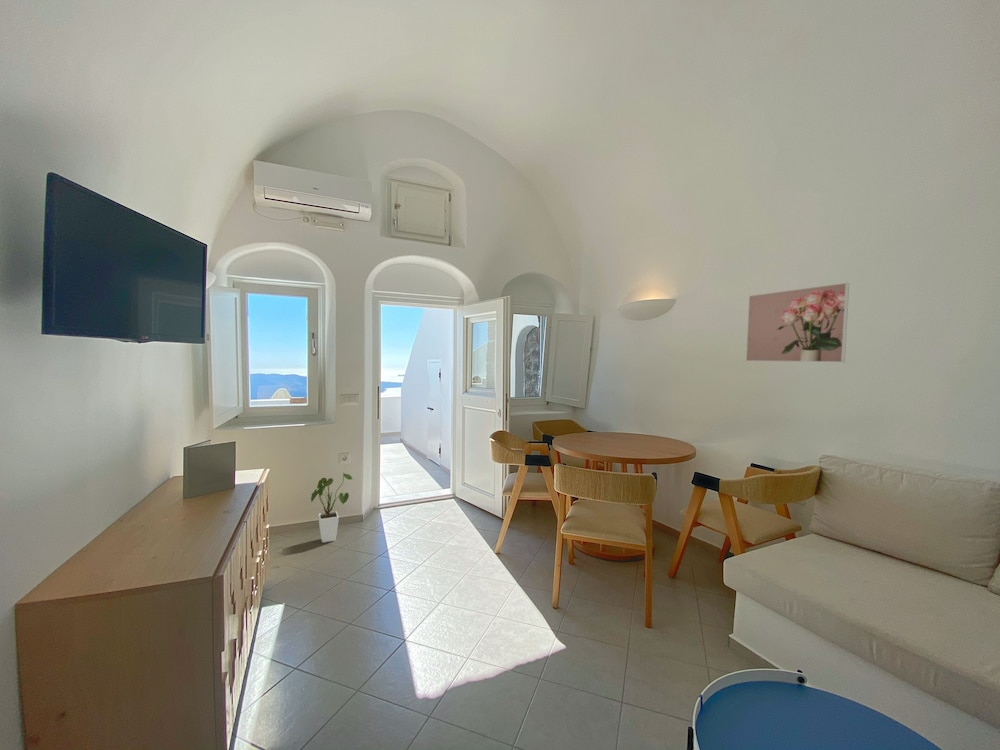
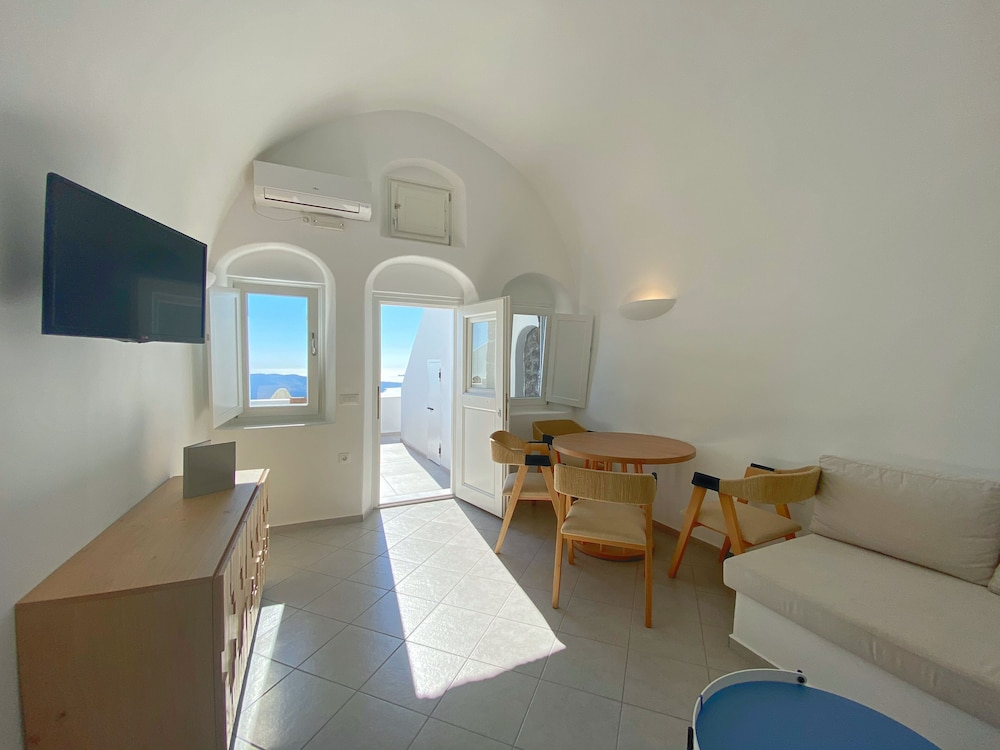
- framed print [745,282,850,363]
- house plant [310,472,354,544]
